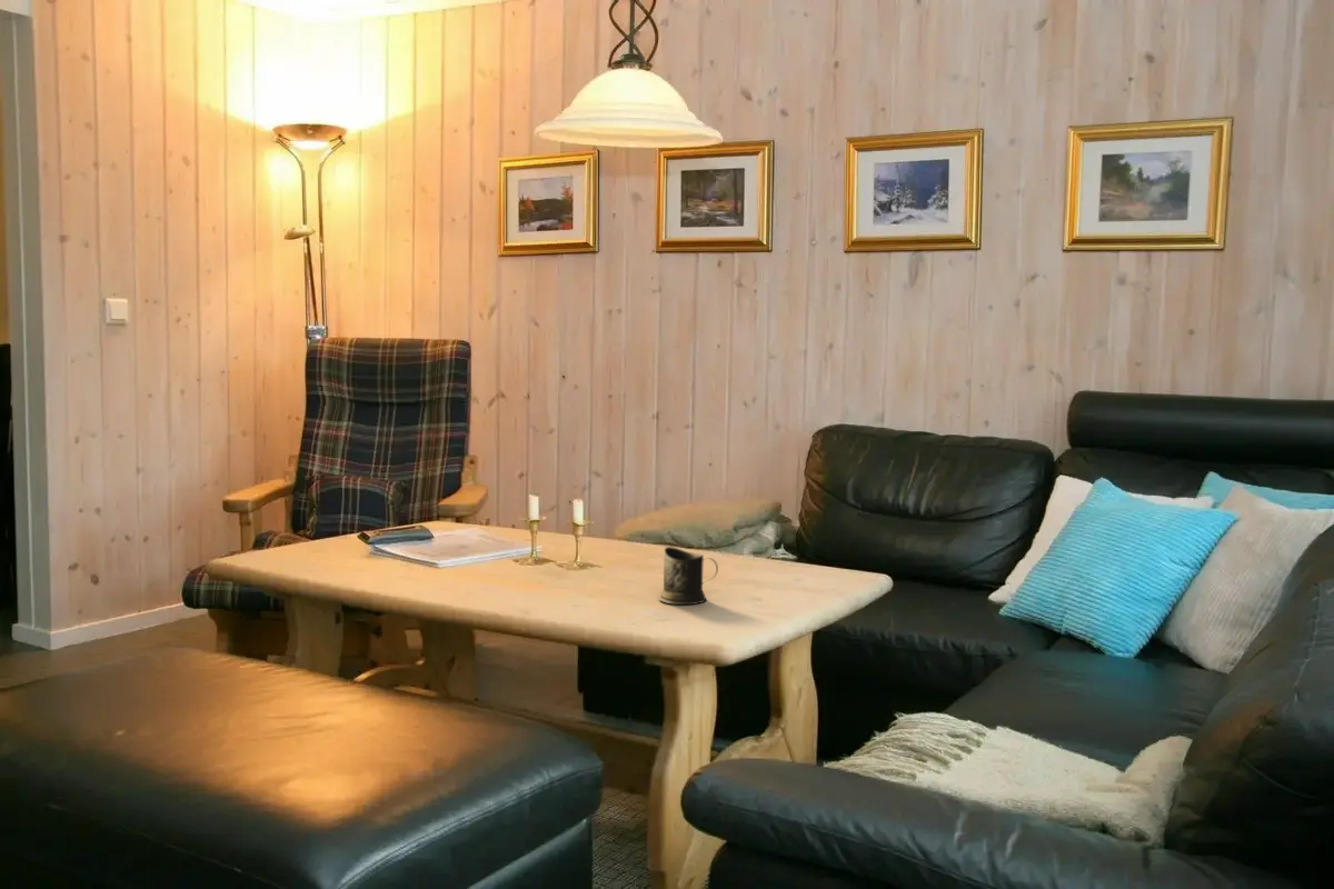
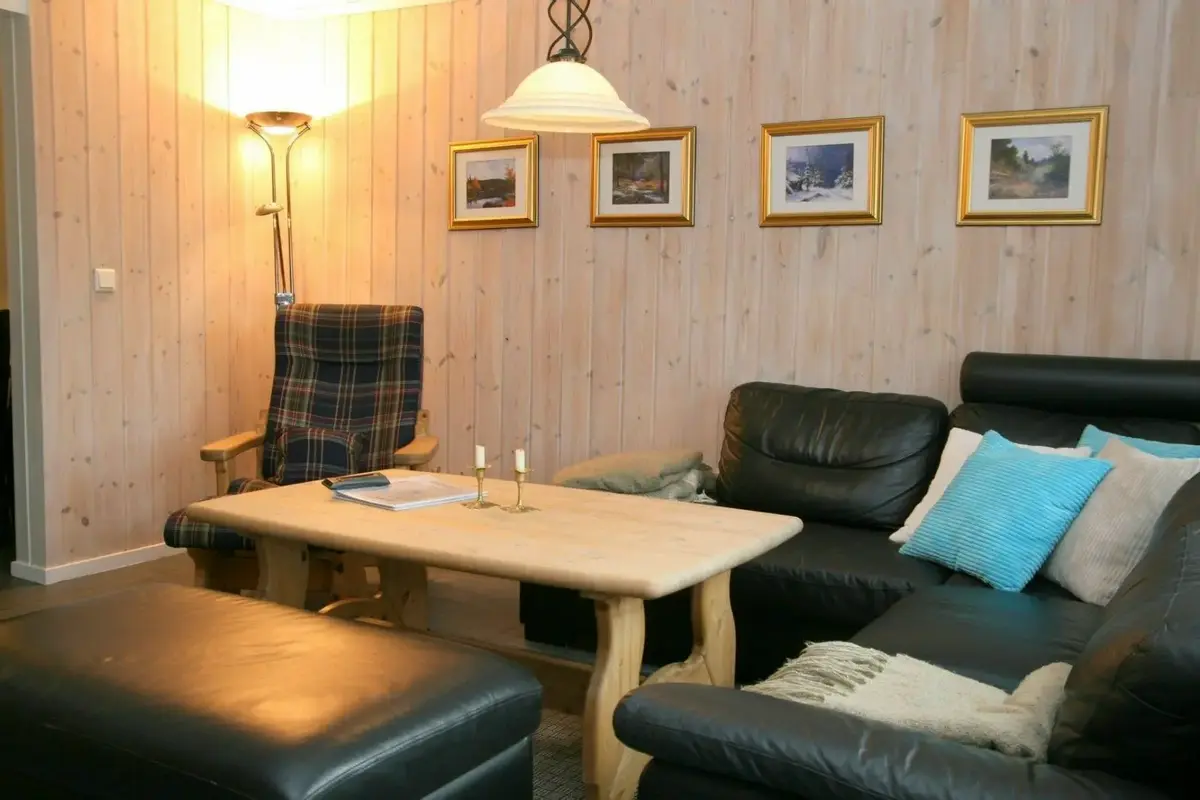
- mug [658,546,719,606]
